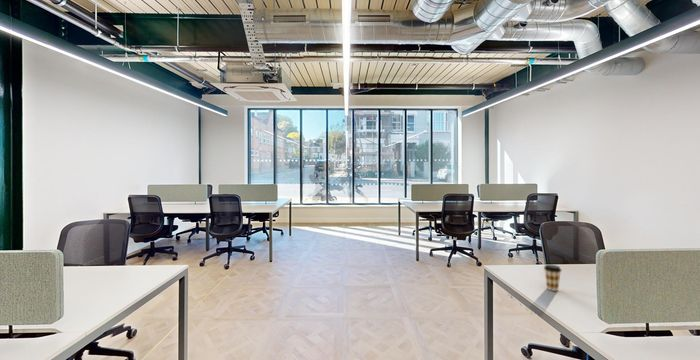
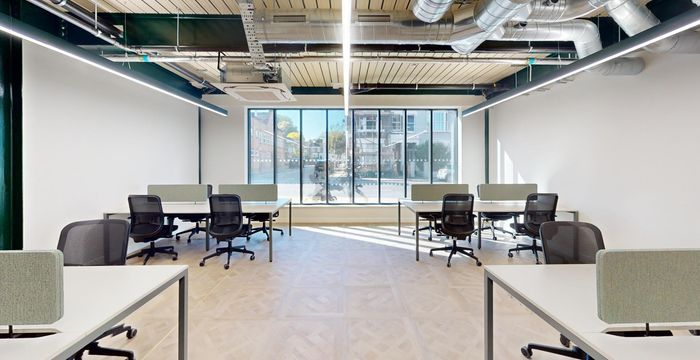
- coffee cup [543,264,563,292]
